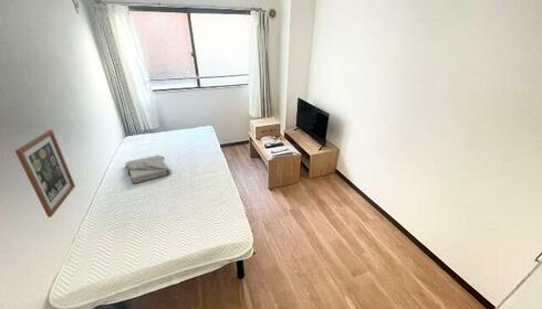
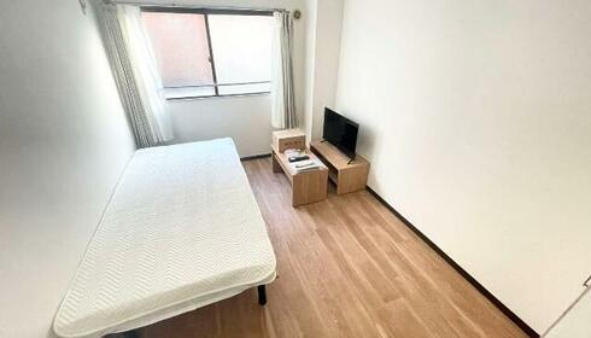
- wall art [14,129,76,219]
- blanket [124,154,173,184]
